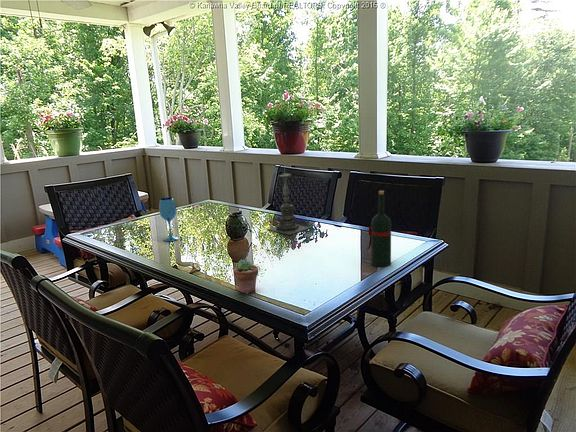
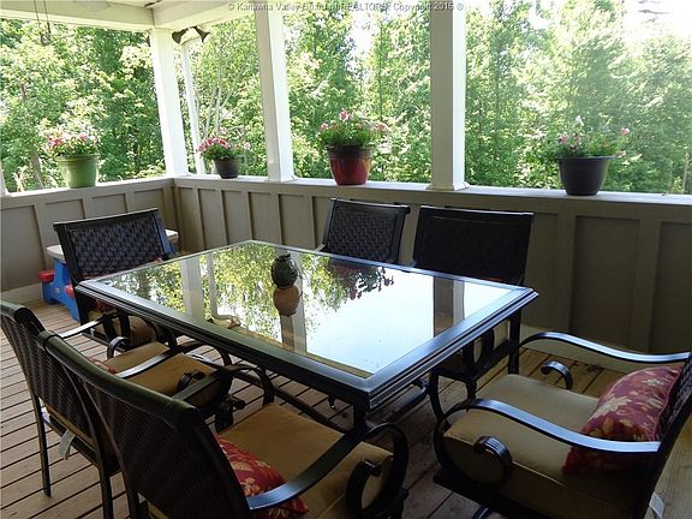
- potted succulent [232,258,259,295]
- wine bottle [366,190,392,268]
- wineglass [158,197,179,242]
- candle holder [266,164,311,236]
